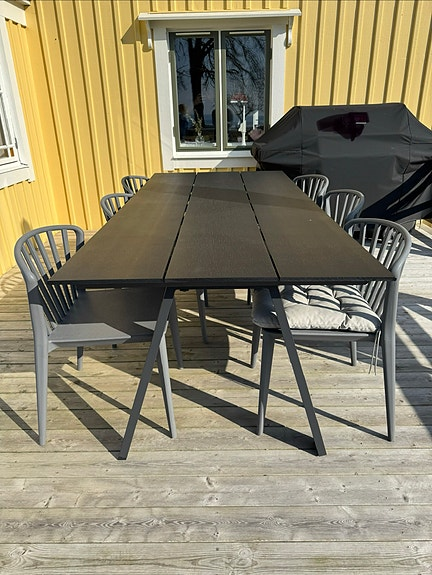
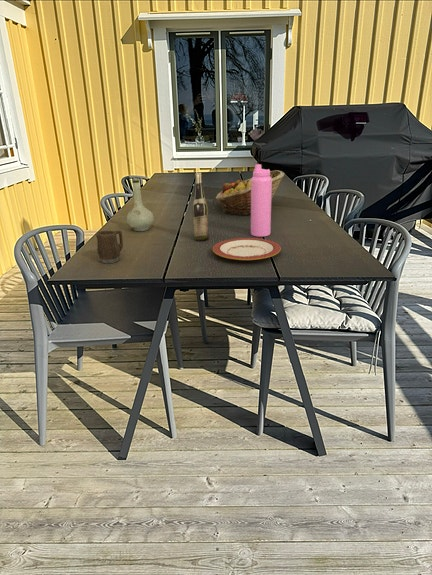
+ wine bottle [192,171,210,242]
+ plate [212,237,282,261]
+ fruit basket [215,169,285,217]
+ vase [126,178,155,232]
+ mug [95,230,124,264]
+ water bottle [250,163,272,238]
